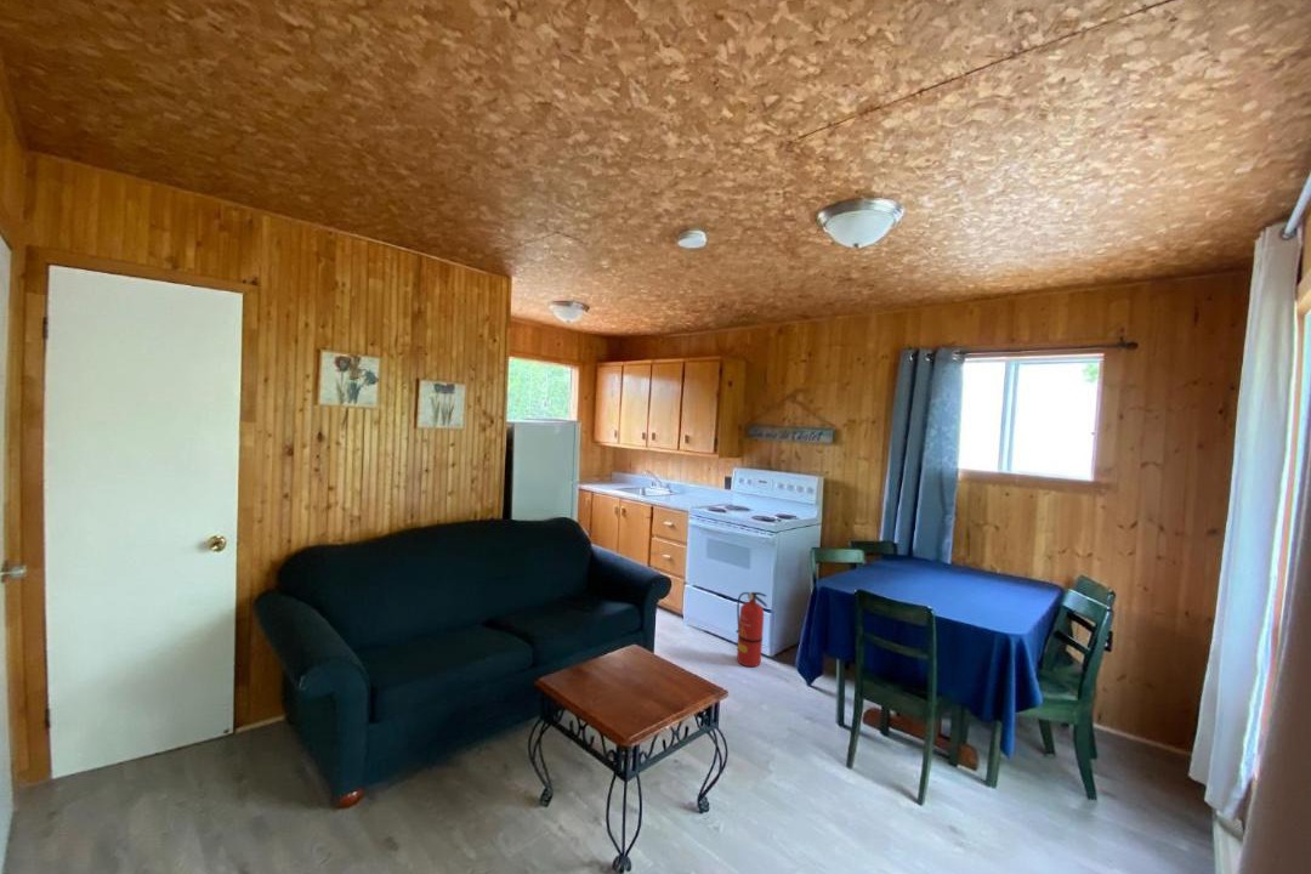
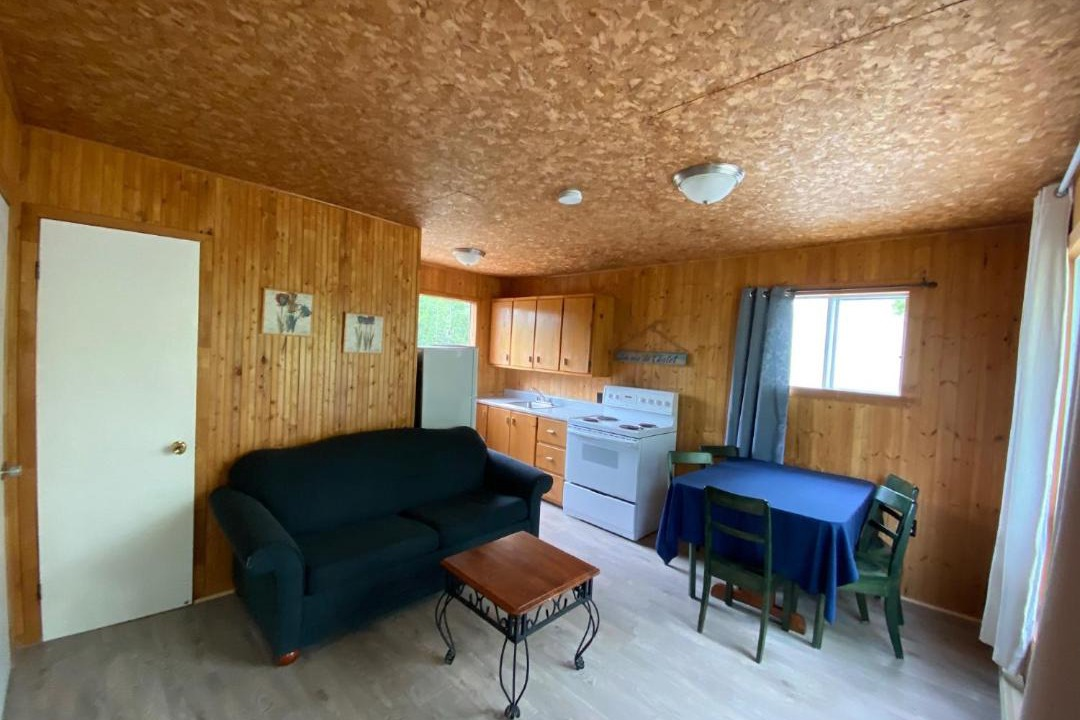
- fire extinguisher [734,591,768,668]
